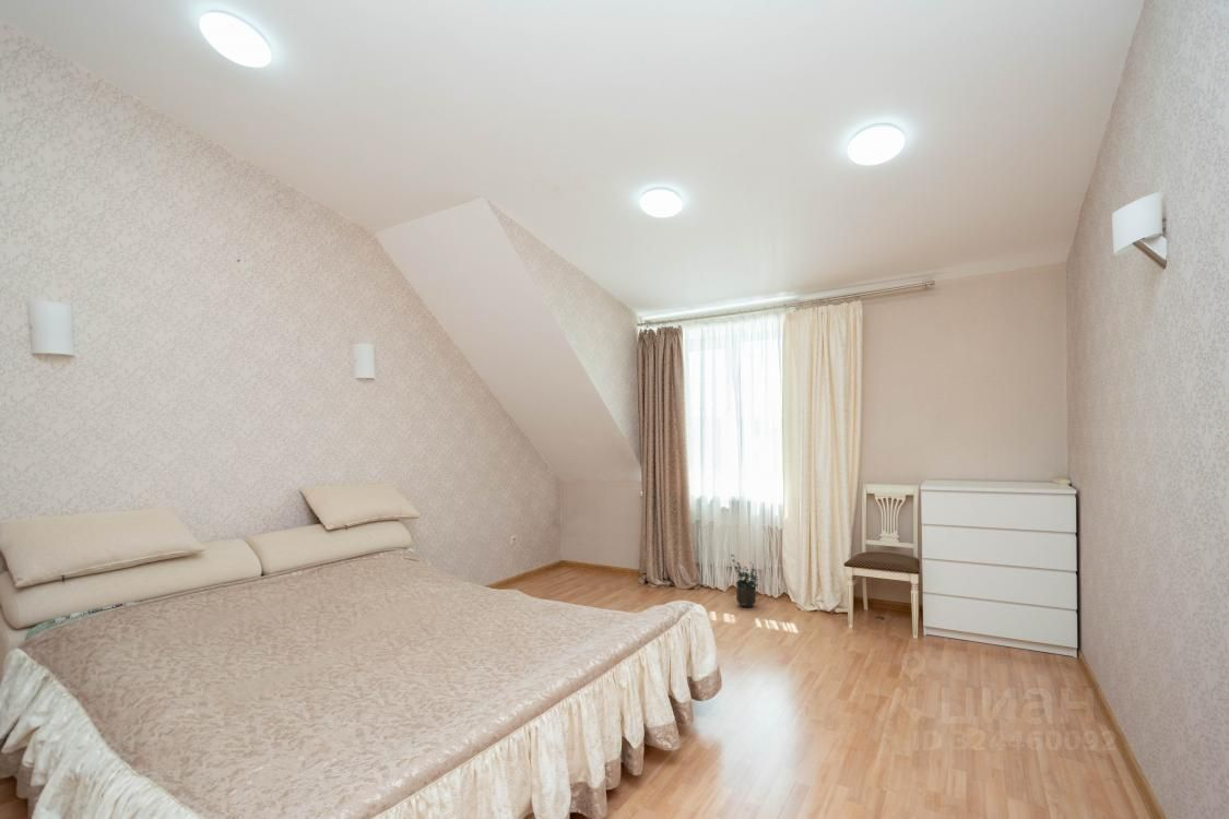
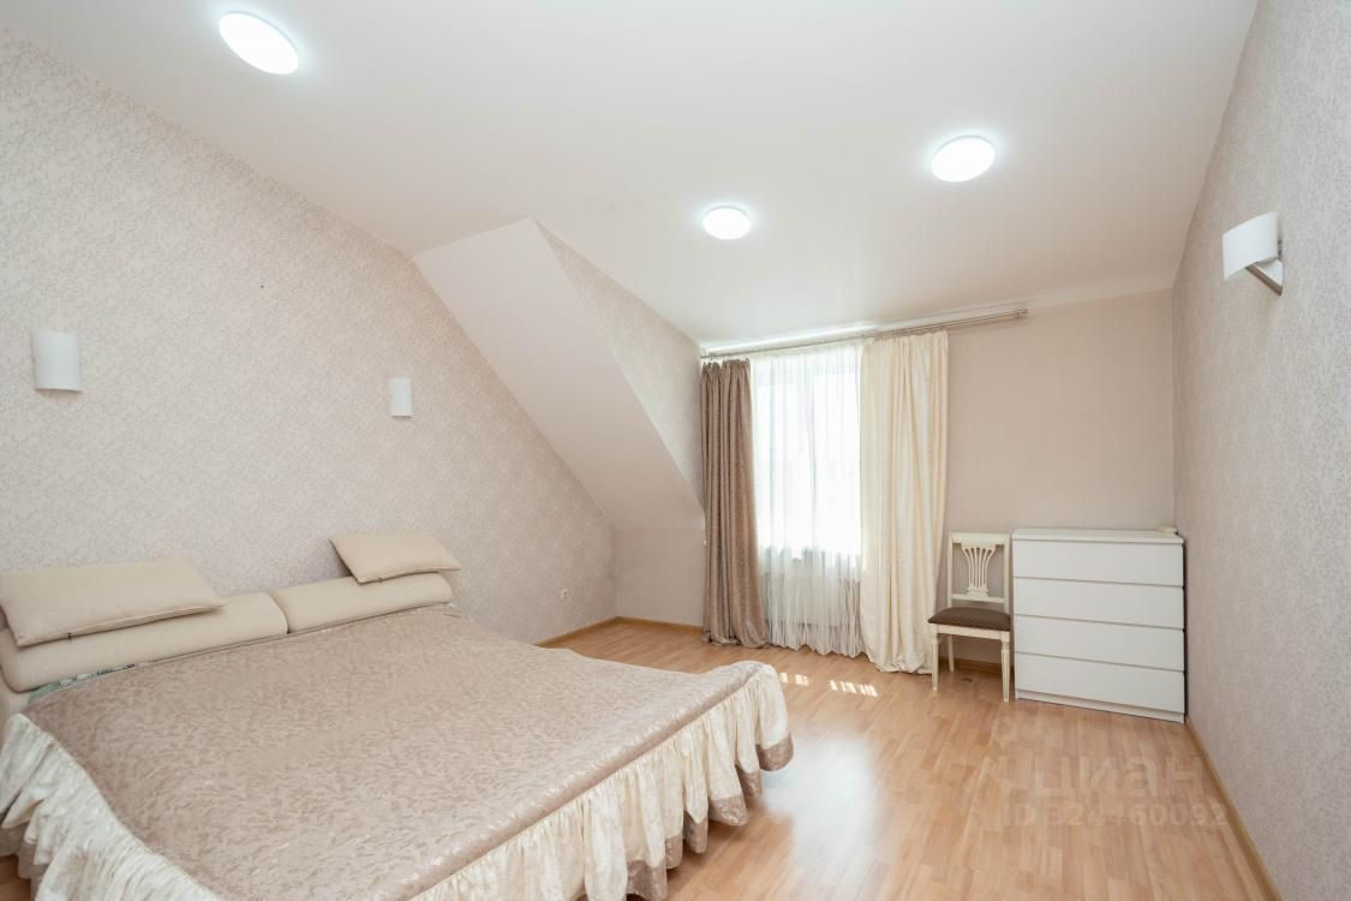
- potted plant [730,554,760,608]
